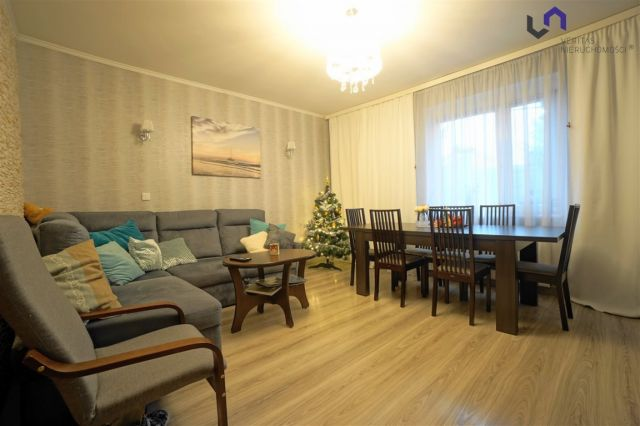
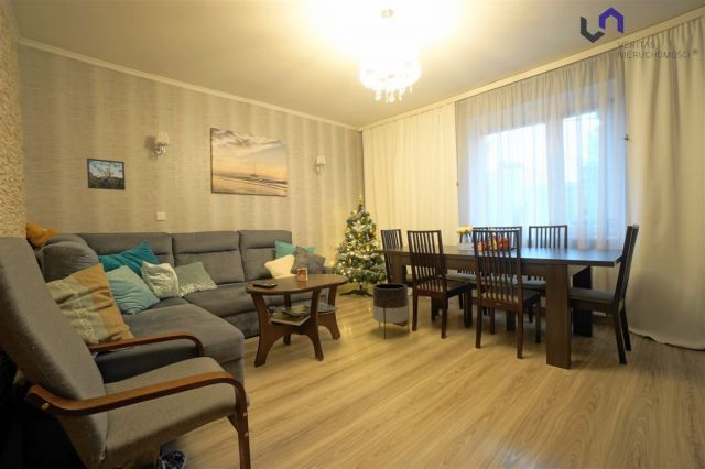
+ planter [371,282,410,340]
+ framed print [86,157,127,192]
